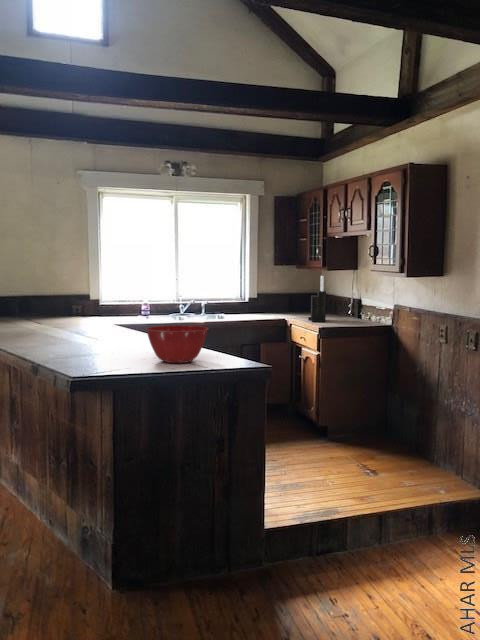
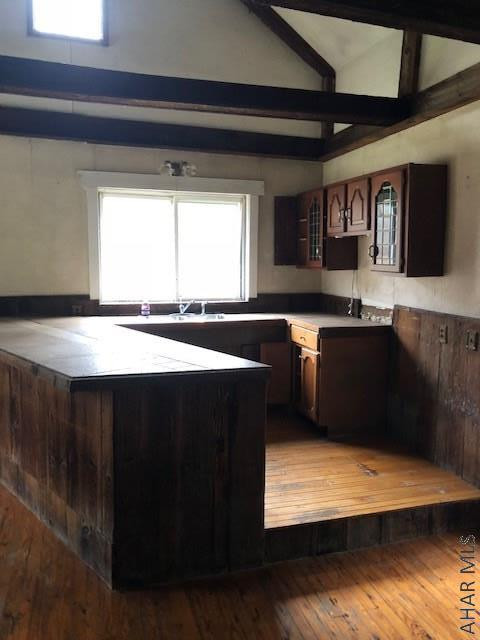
- mixing bowl [145,325,209,364]
- knife block [307,275,327,323]
